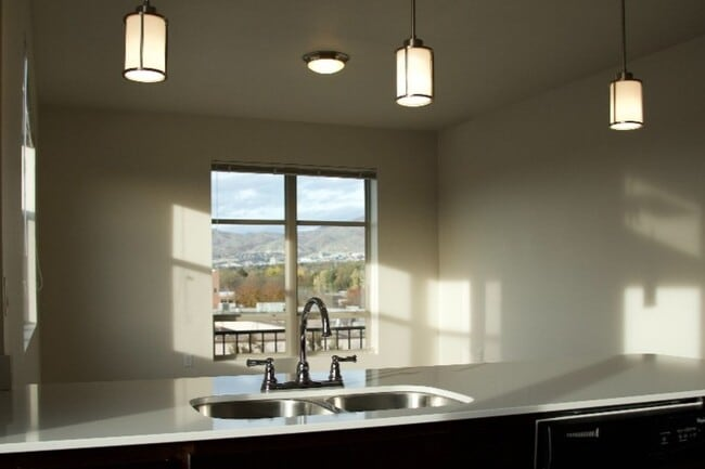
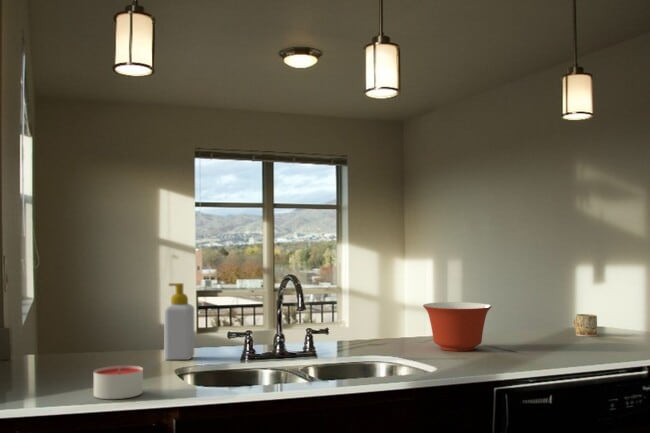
+ mixing bowl [422,301,493,352]
+ candle [93,365,144,400]
+ soap bottle [163,282,195,361]
+ mug [573,313,598,338]
